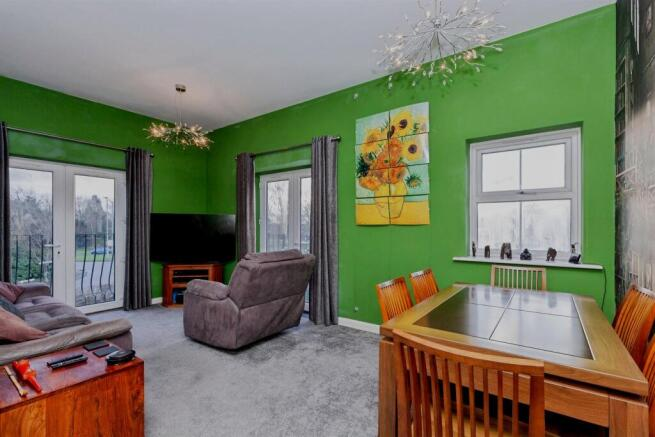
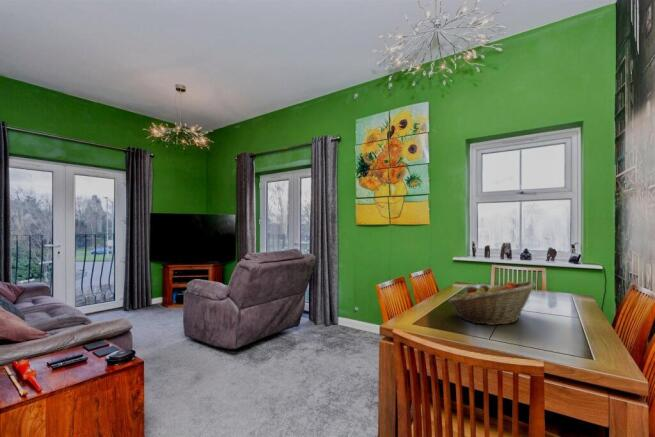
+ fruit basket [448,280,537,326]
